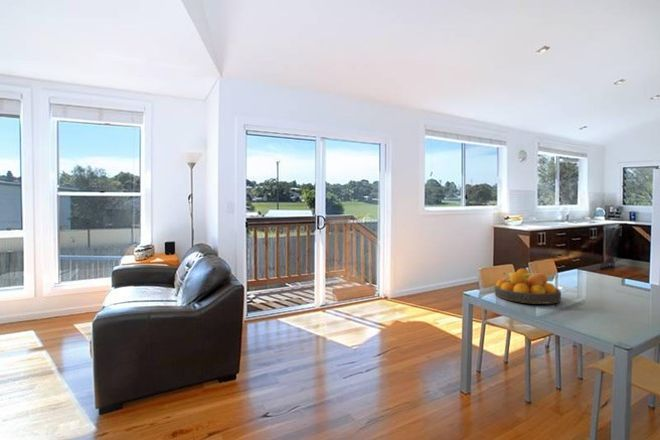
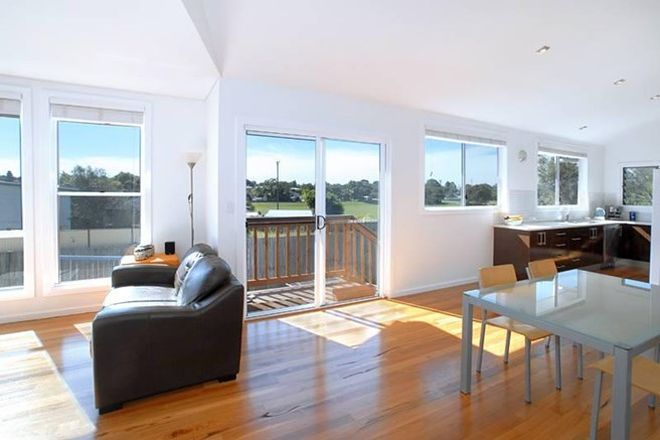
- fruit bowl [494,268,562,305]
